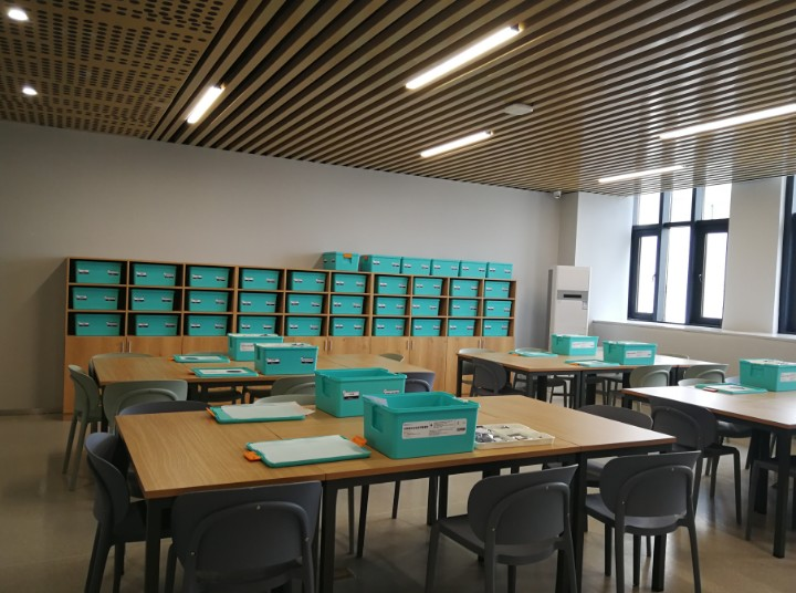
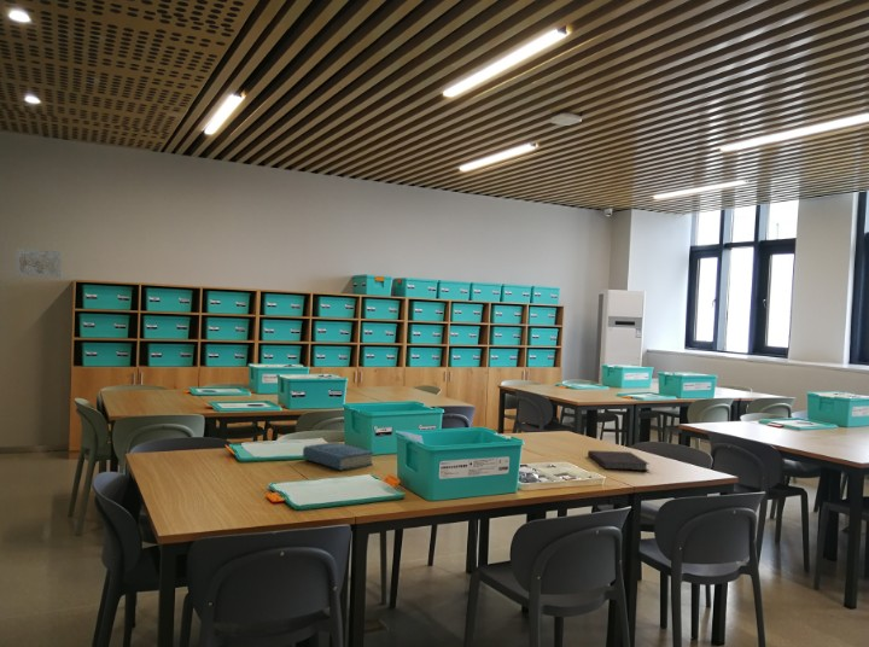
+ wall art [14,247,63,279]
+ notebook [587,449,651,472]
+ hardback book [302,441,374,472]
